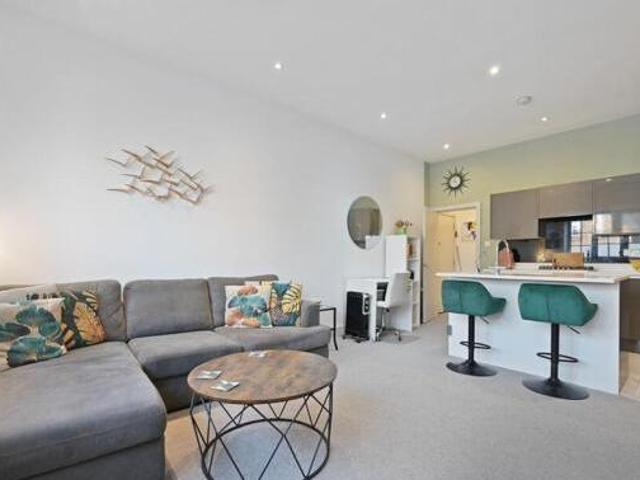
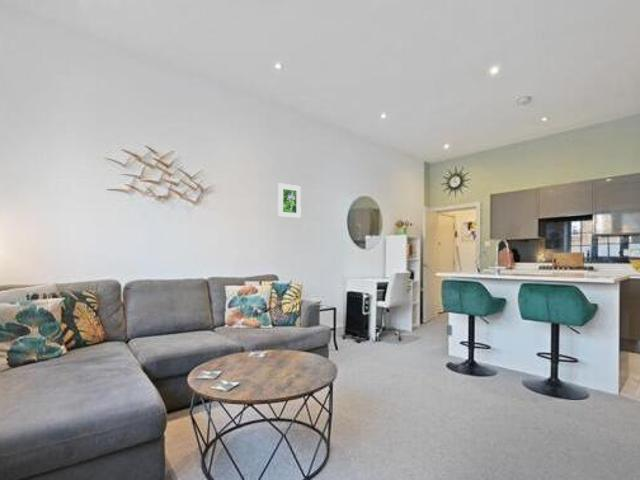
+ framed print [277,182,302,219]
